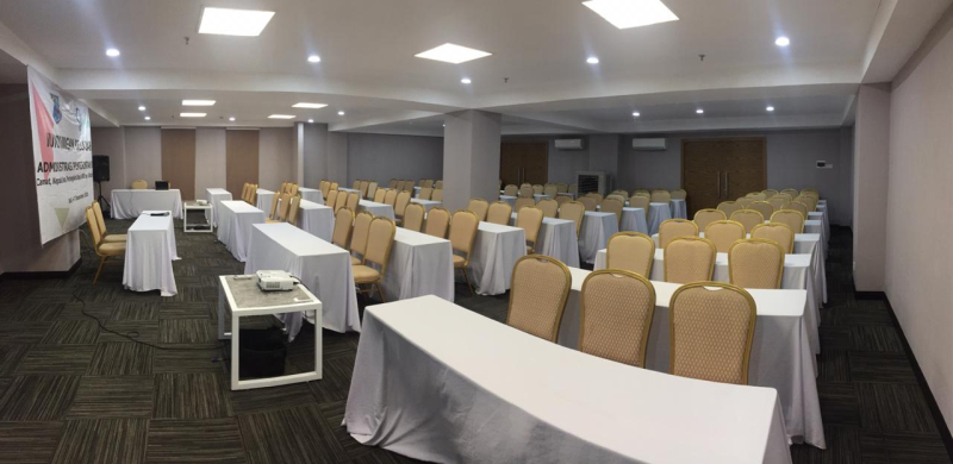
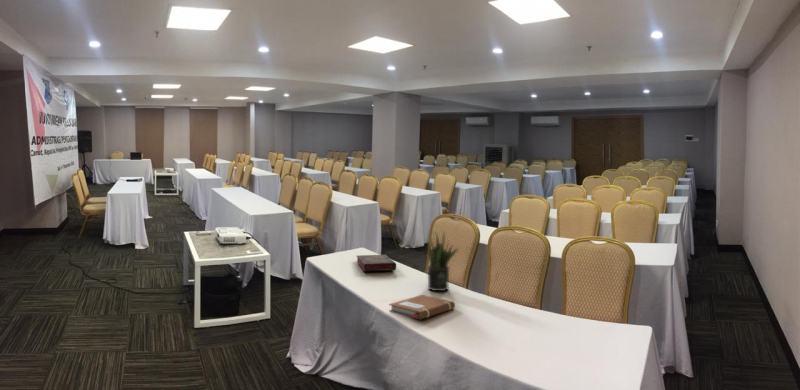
+ book [356,254,397,272]
+ potted plant [425,231,460,292]
+ notebook [388,294,456,320]
